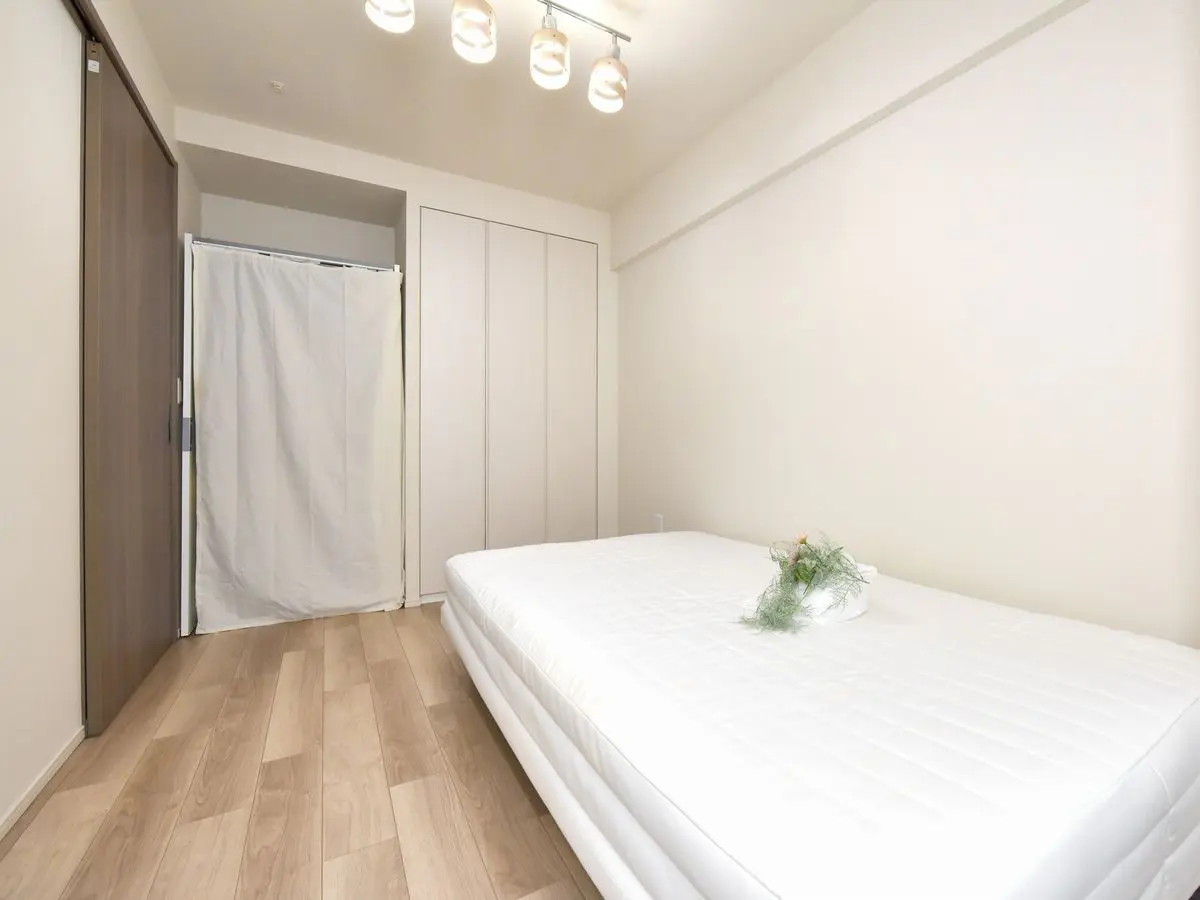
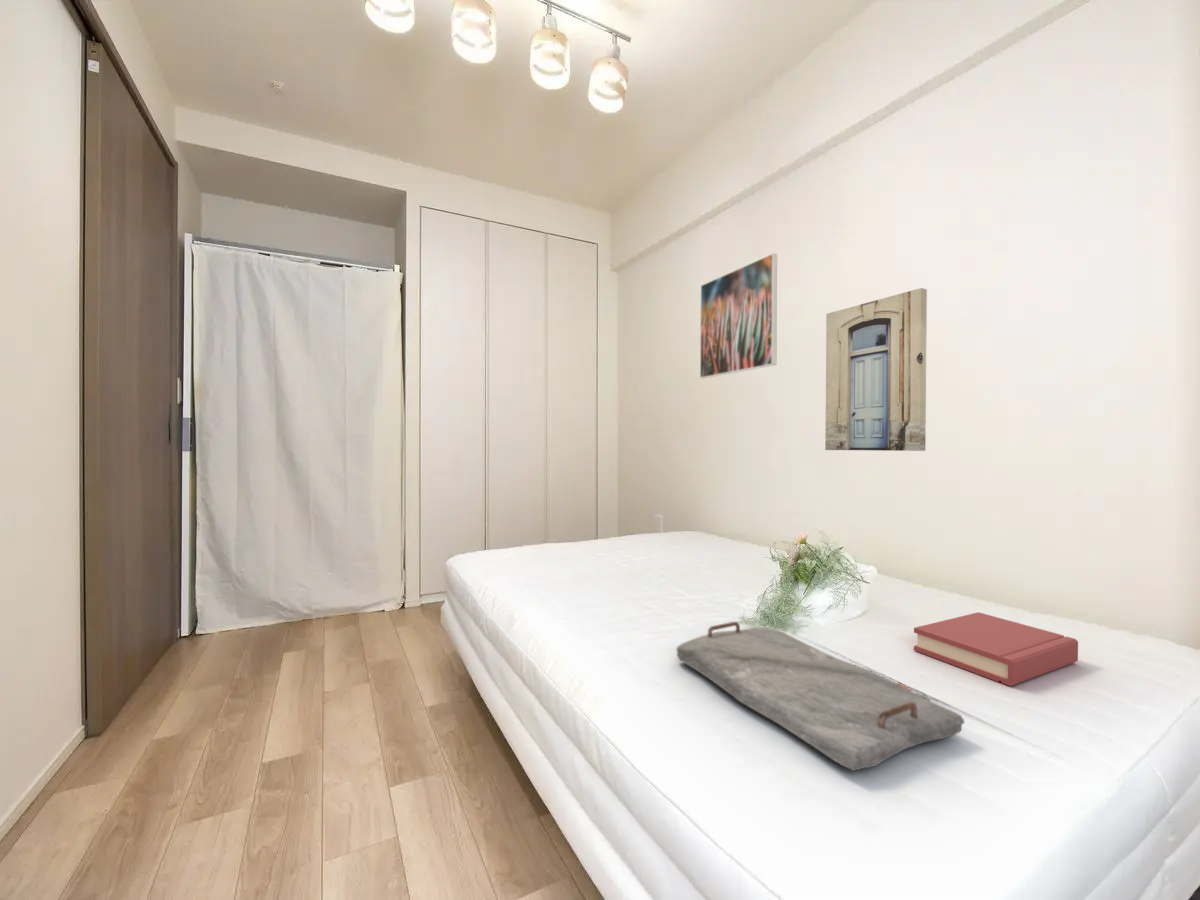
+ wall art [824,287,928,452]
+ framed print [699,252,778,379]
+ serving tray [676,621,966,772]
+ hardback book [913,611,1079,687]
